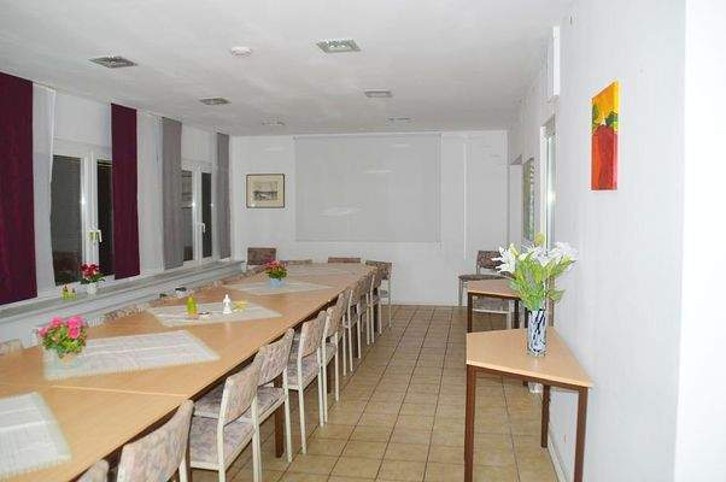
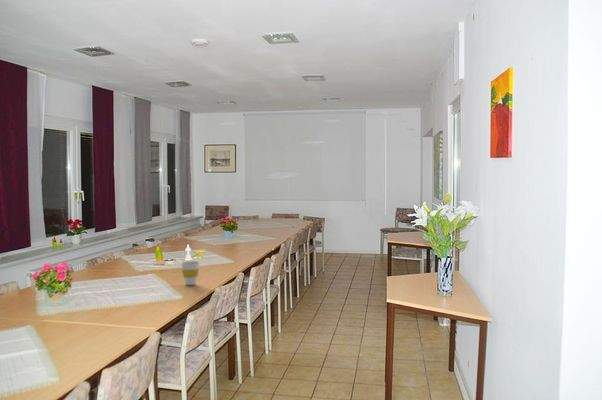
+ cup [180,260,200,286]
